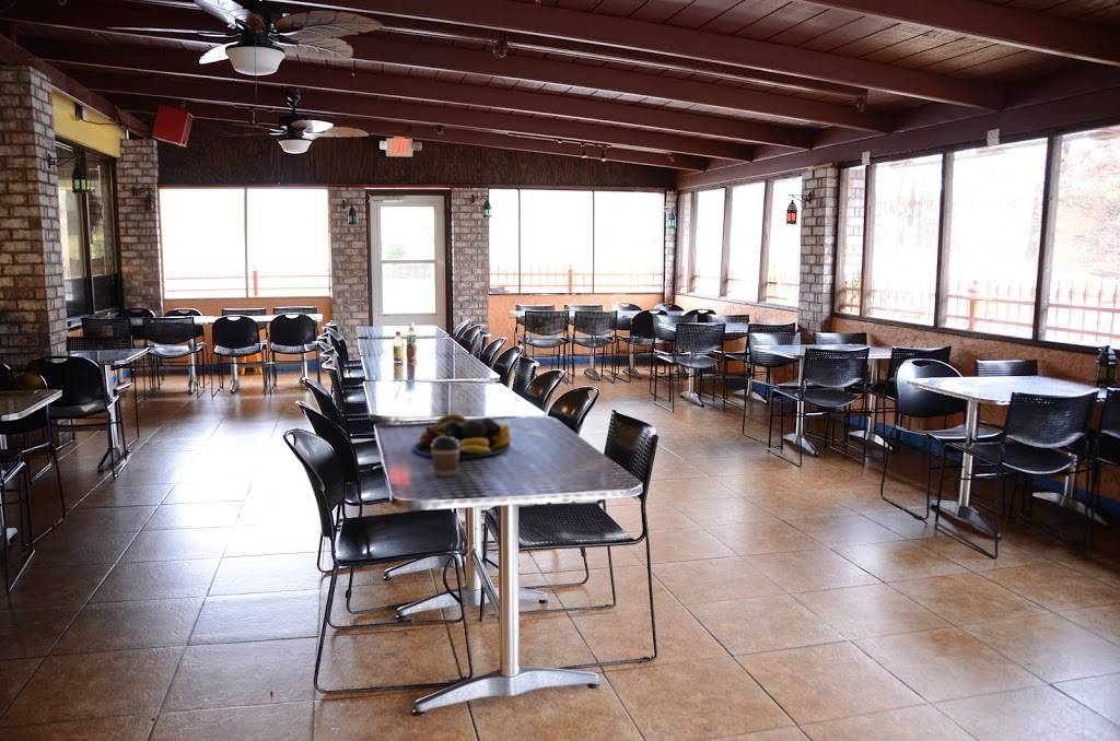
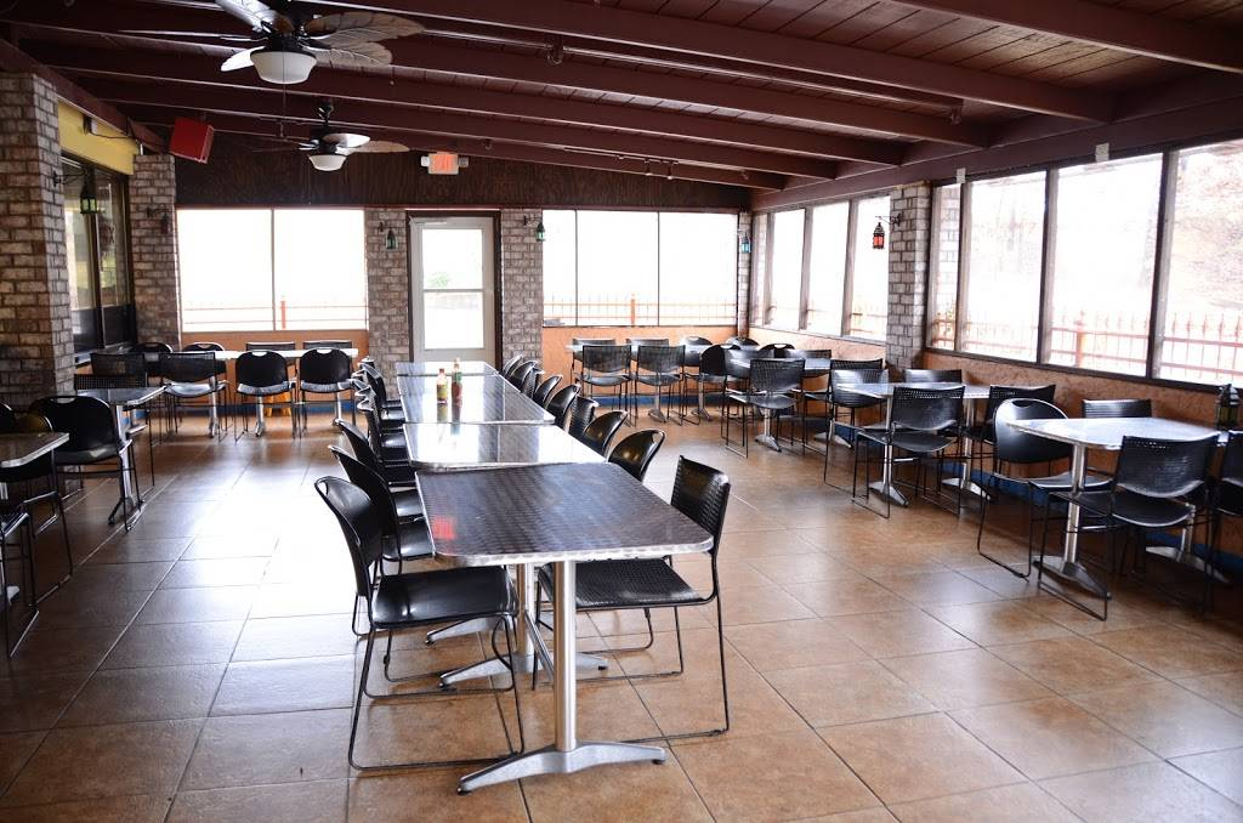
- coffee cup [431,437,460,478]
- fruit bowl [411,413,512,460]
